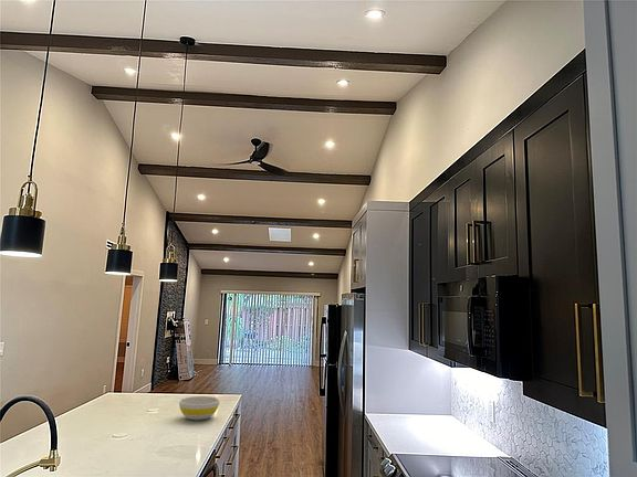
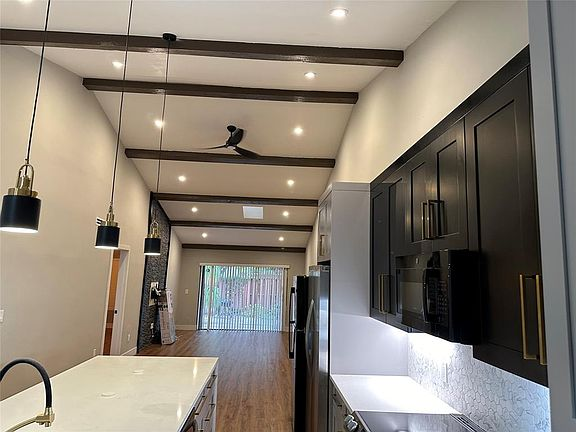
- bowl [178,395,221,422]
